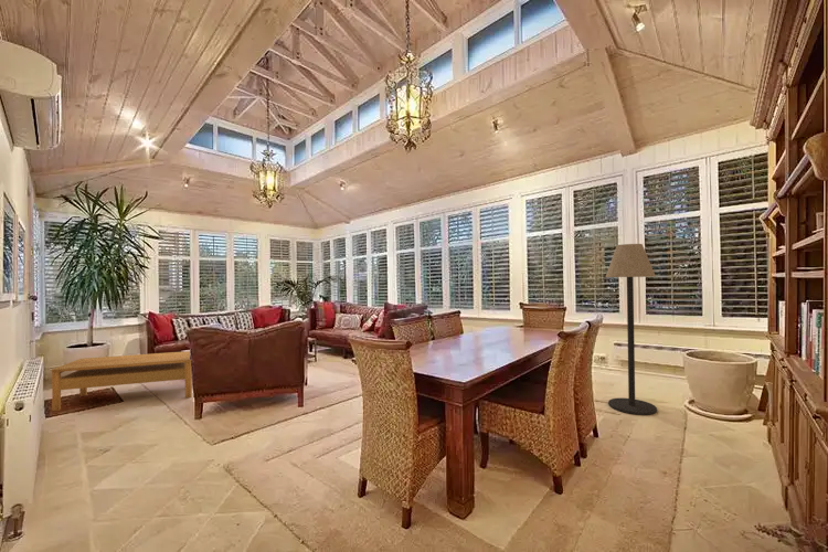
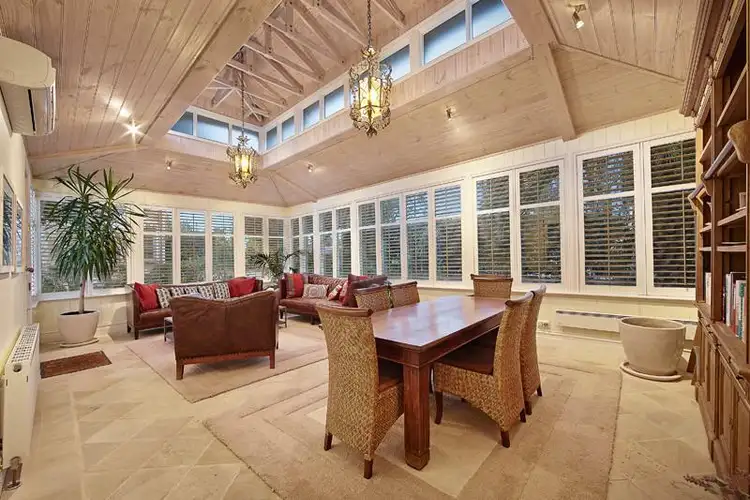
- floor lamp [605,243,658,416]
- coffee table [51,350,192,412]
